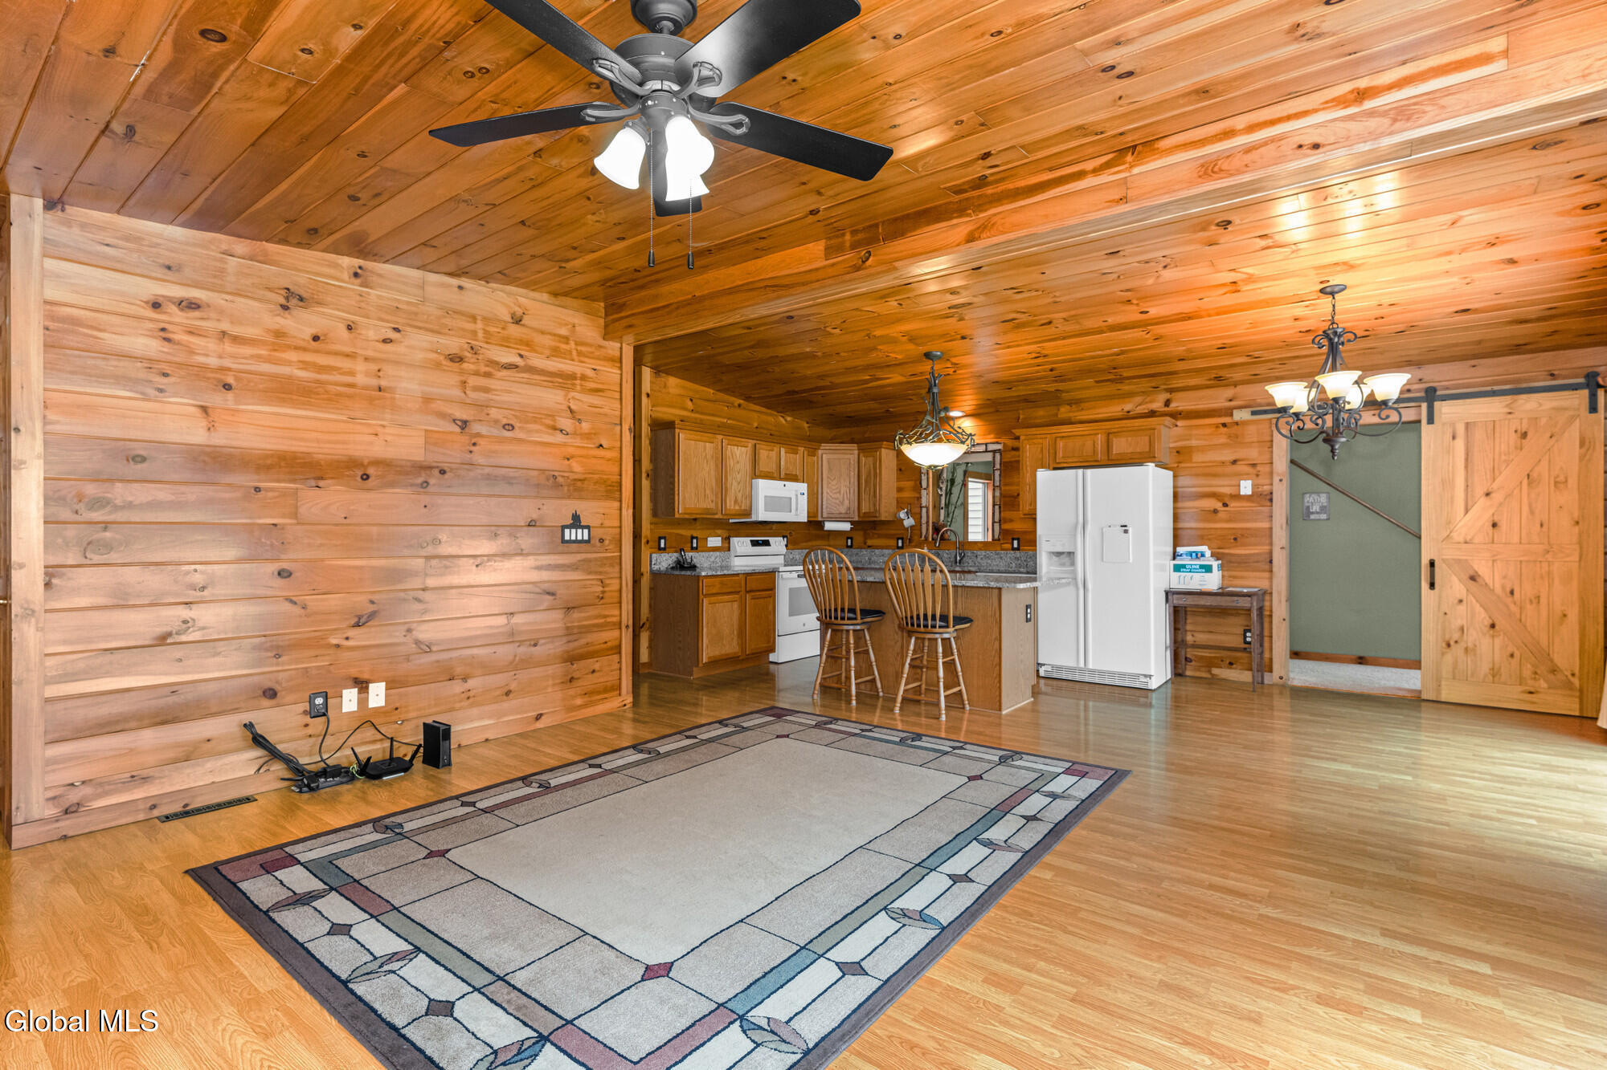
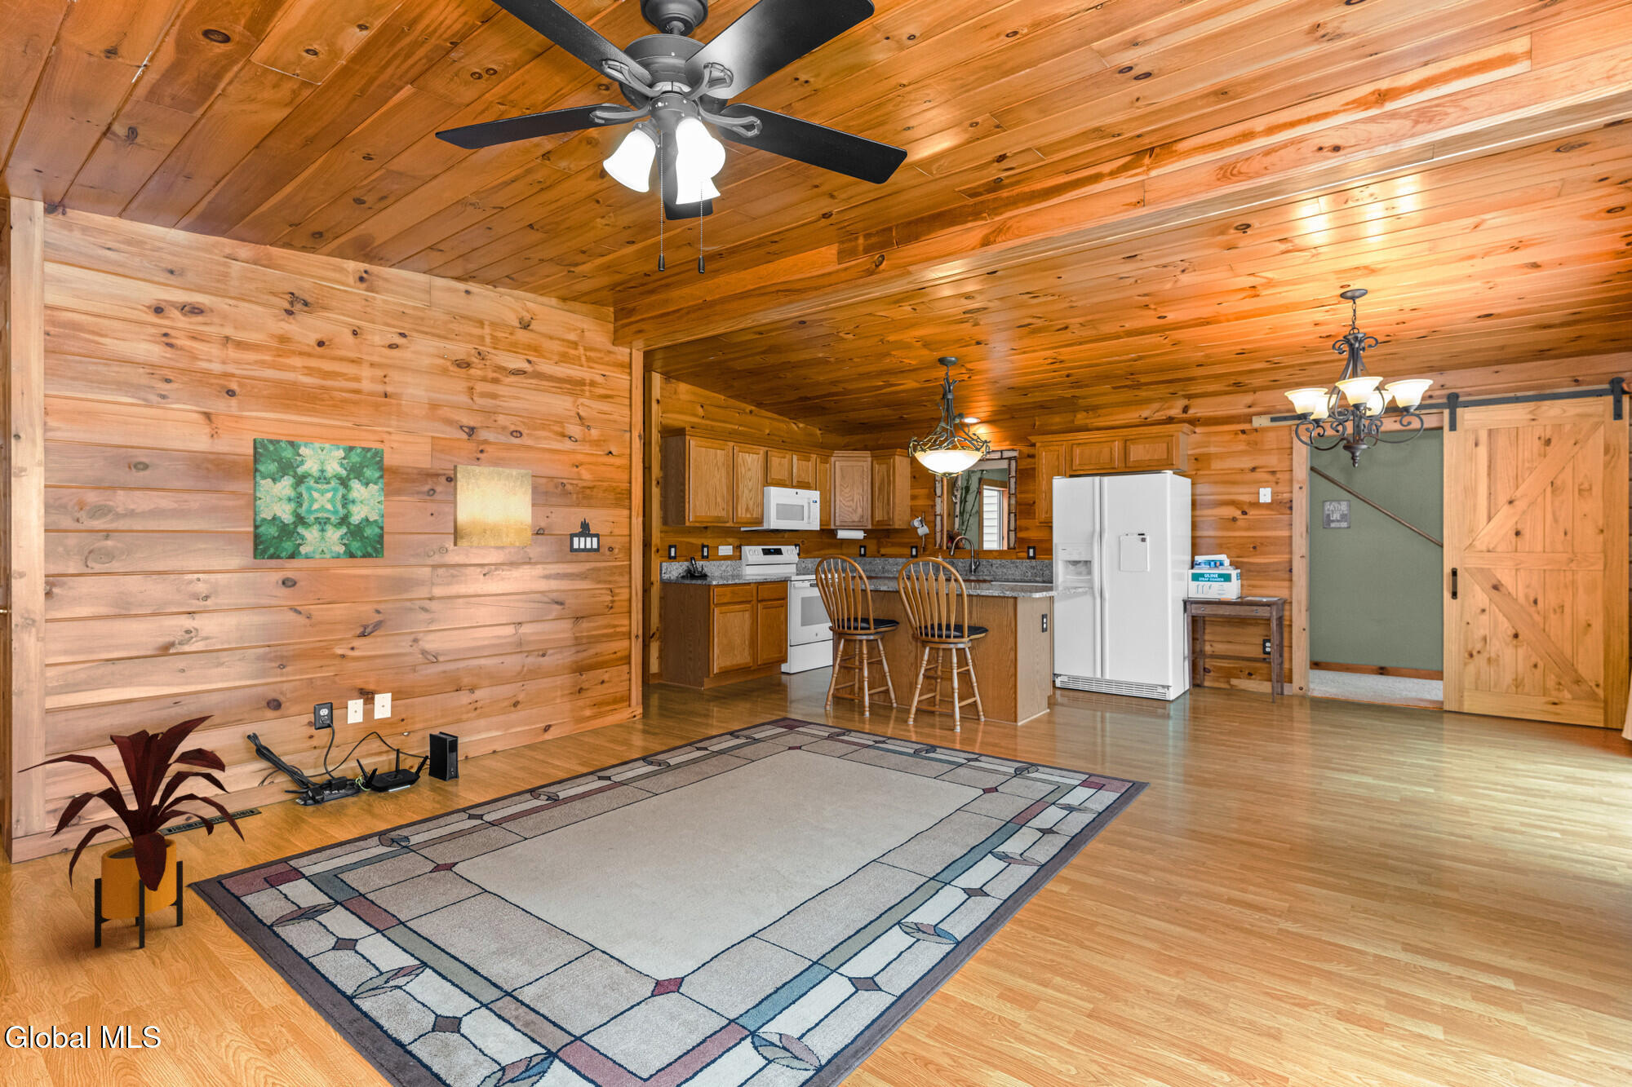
+ wall art [453,463,531,547]
+ house plant [16,715,245,949]
+ wall art [252,437,385,560]
